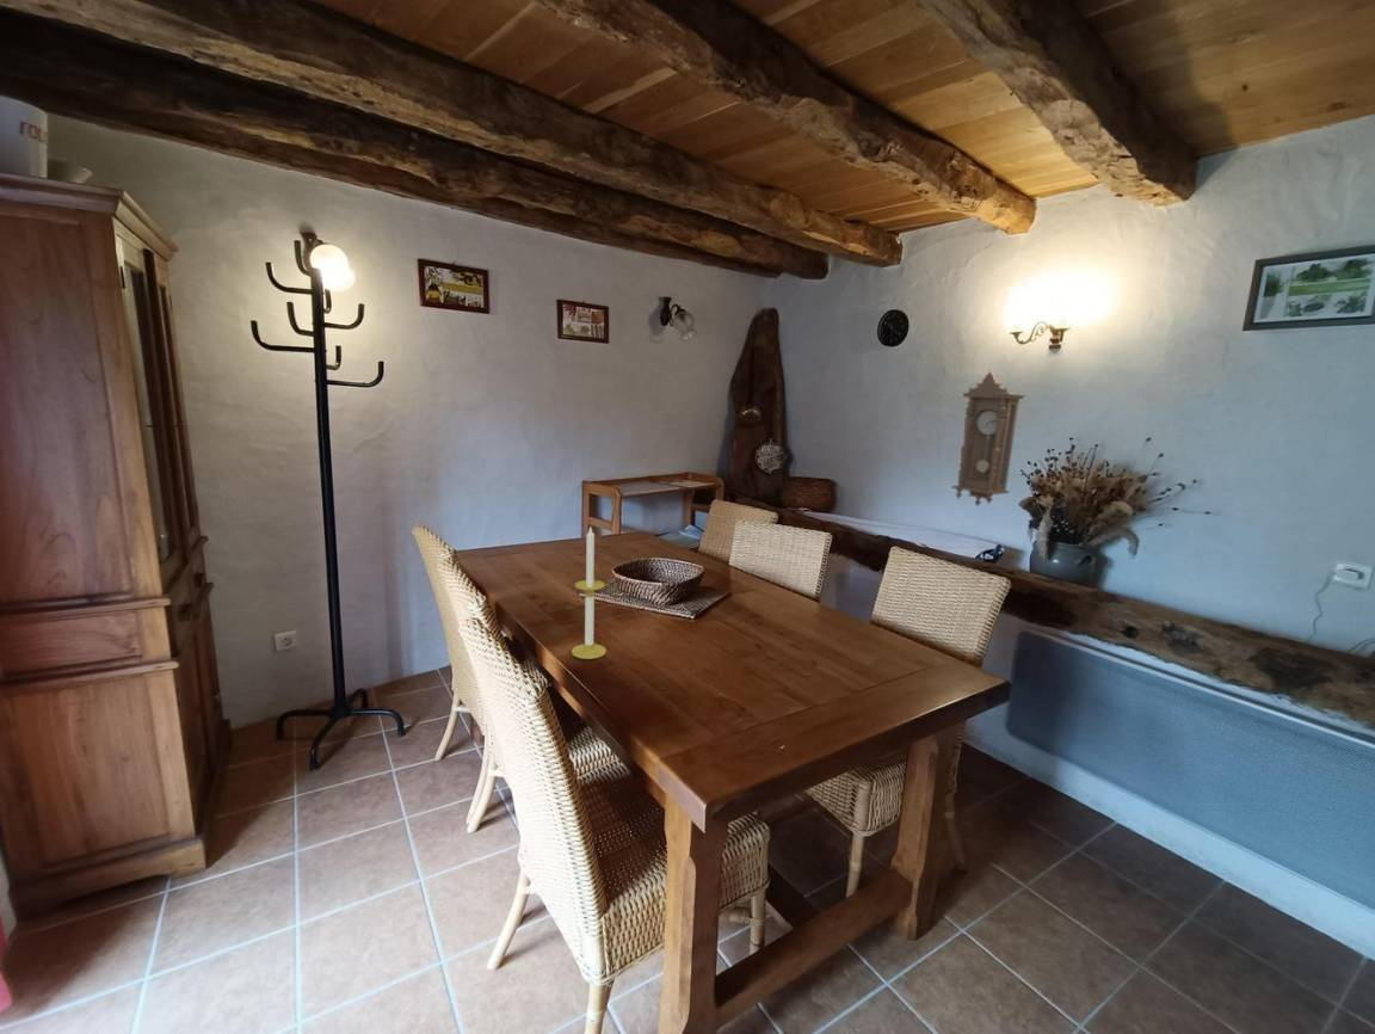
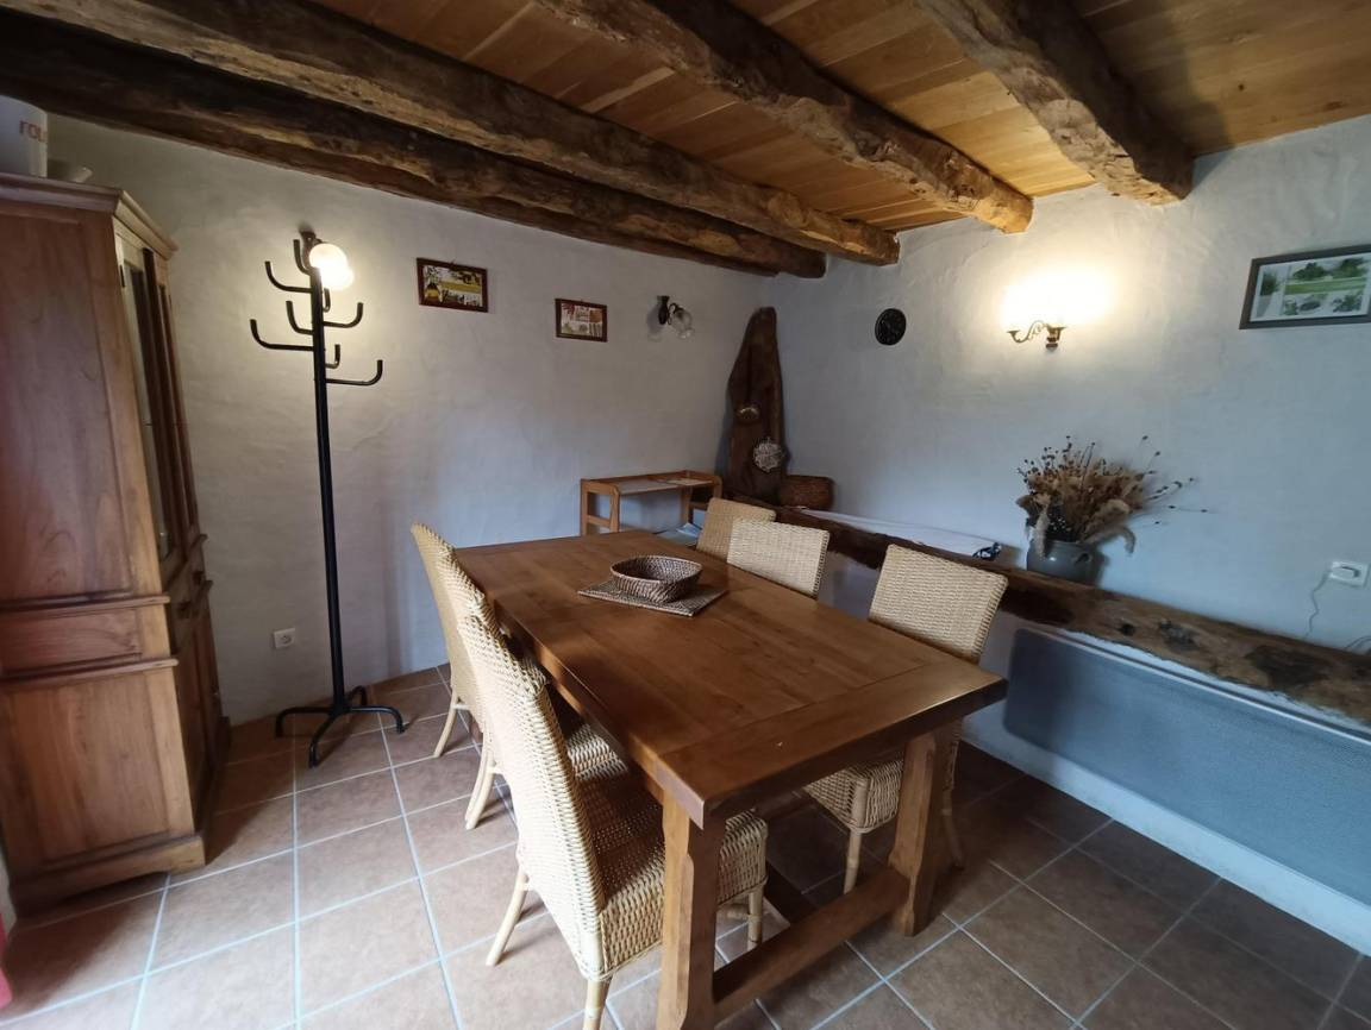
- candle [571,527,608,660]
- pendulum clock [951,370,1026,507]
